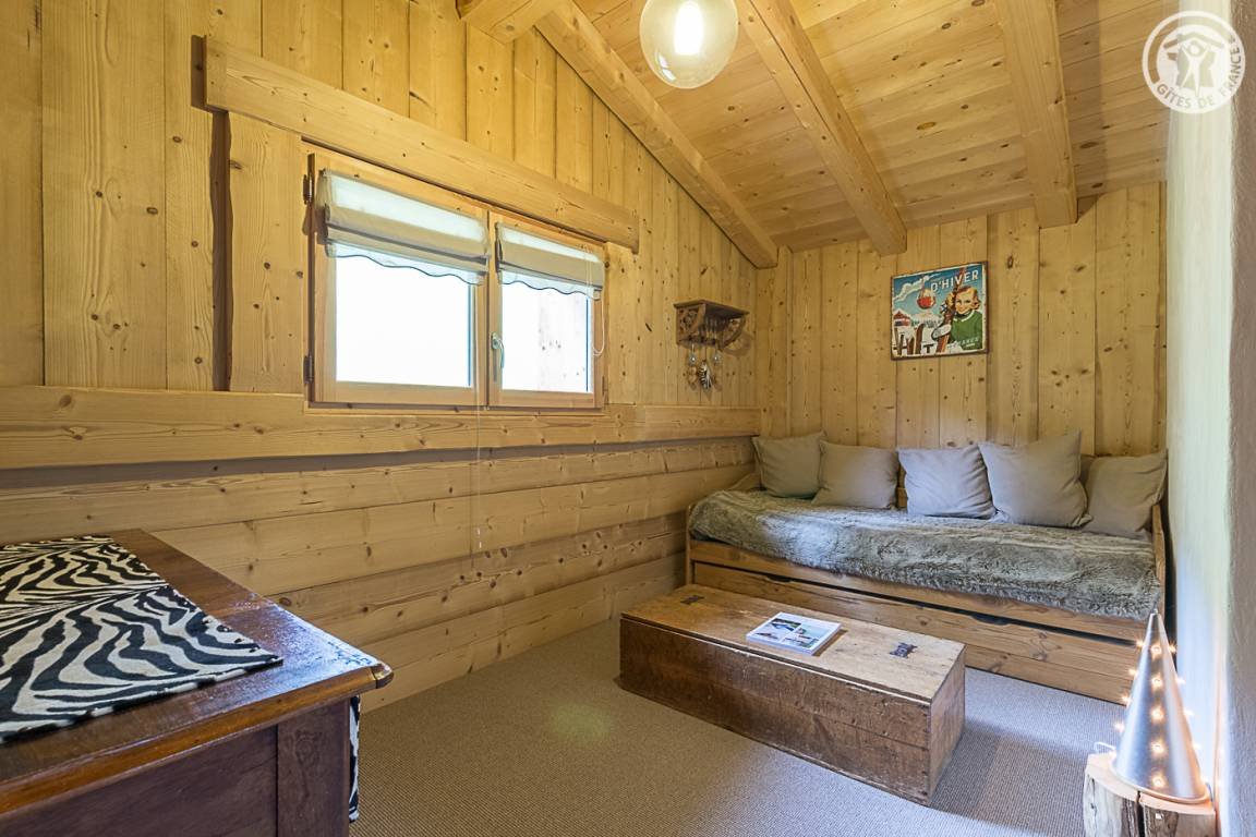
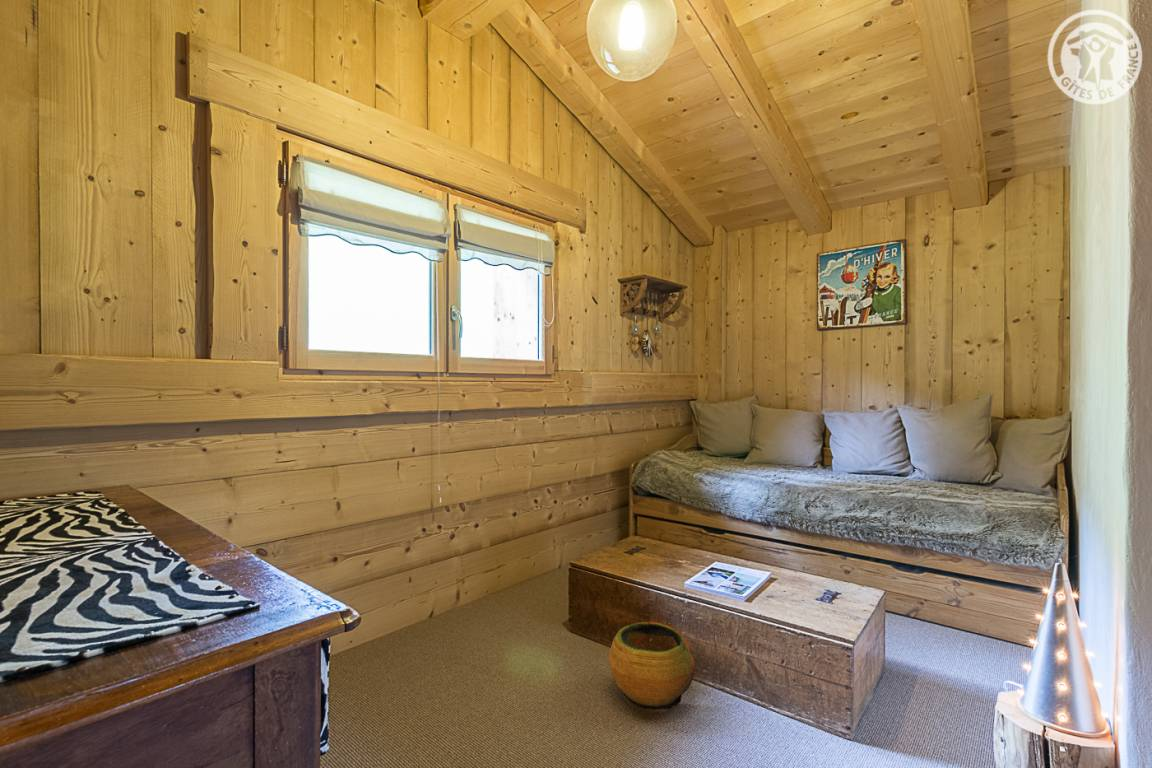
+ clay pot [608,621,696,710]
